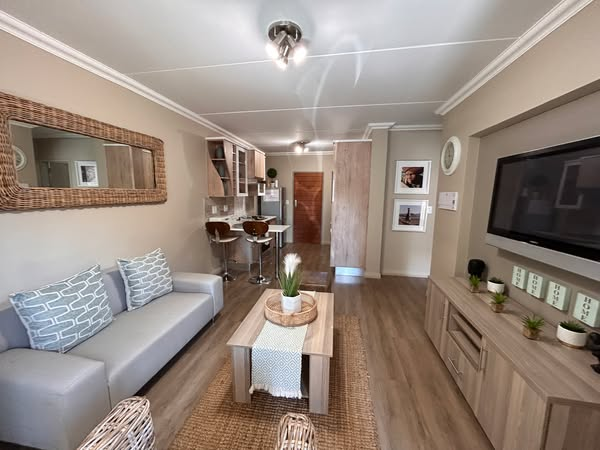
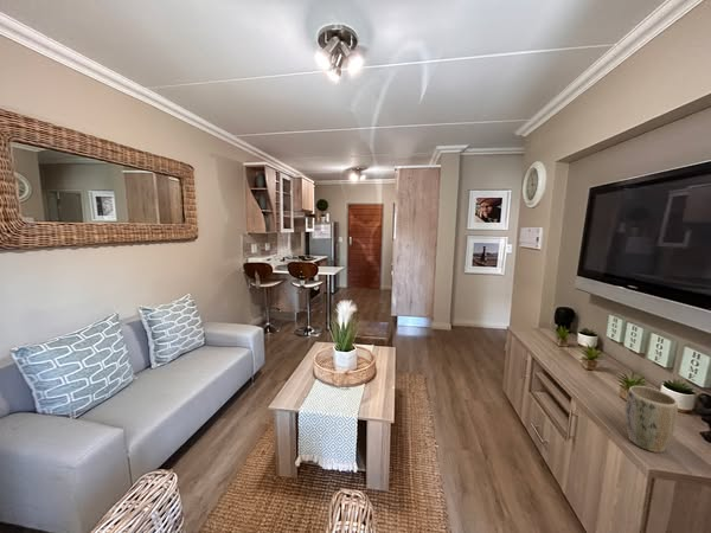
+ plant pot [624,385,679,454]
